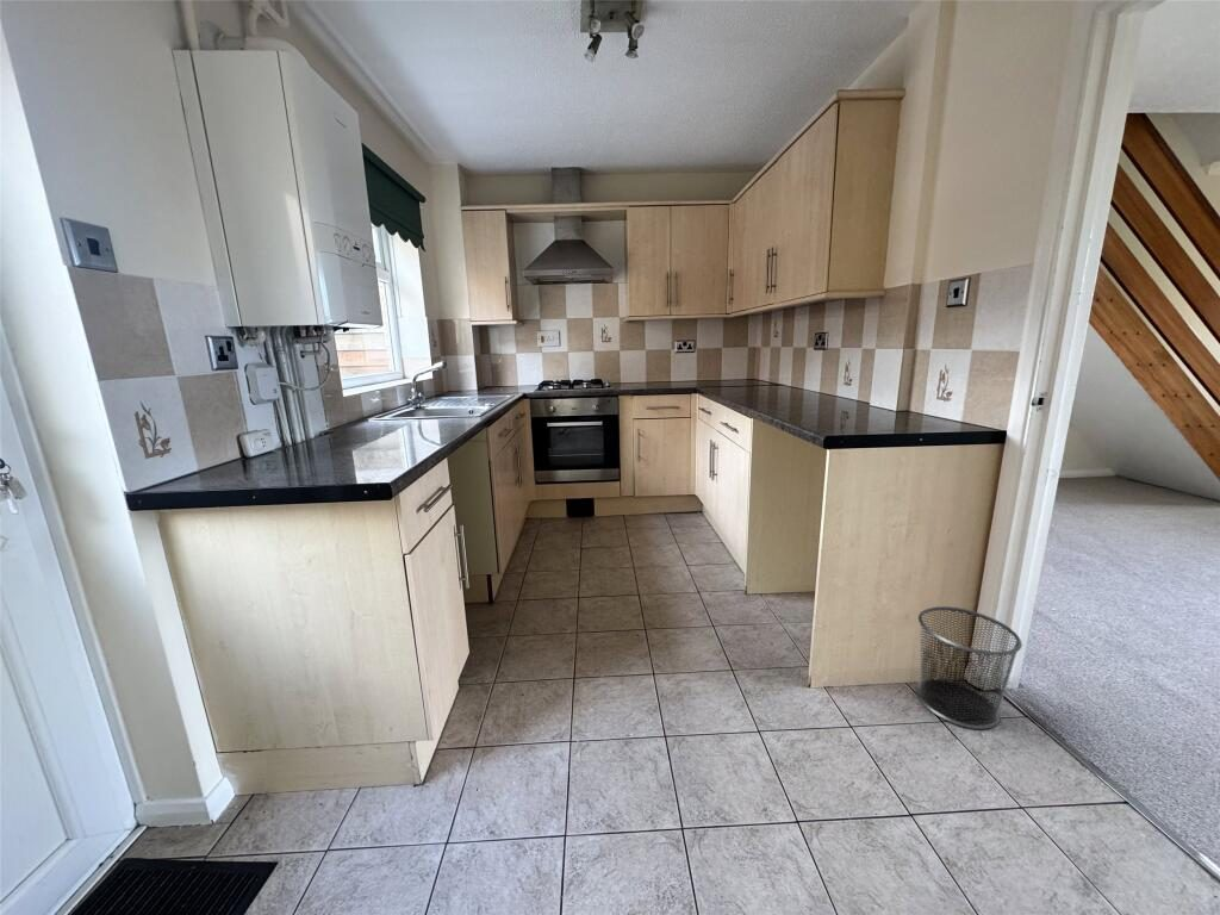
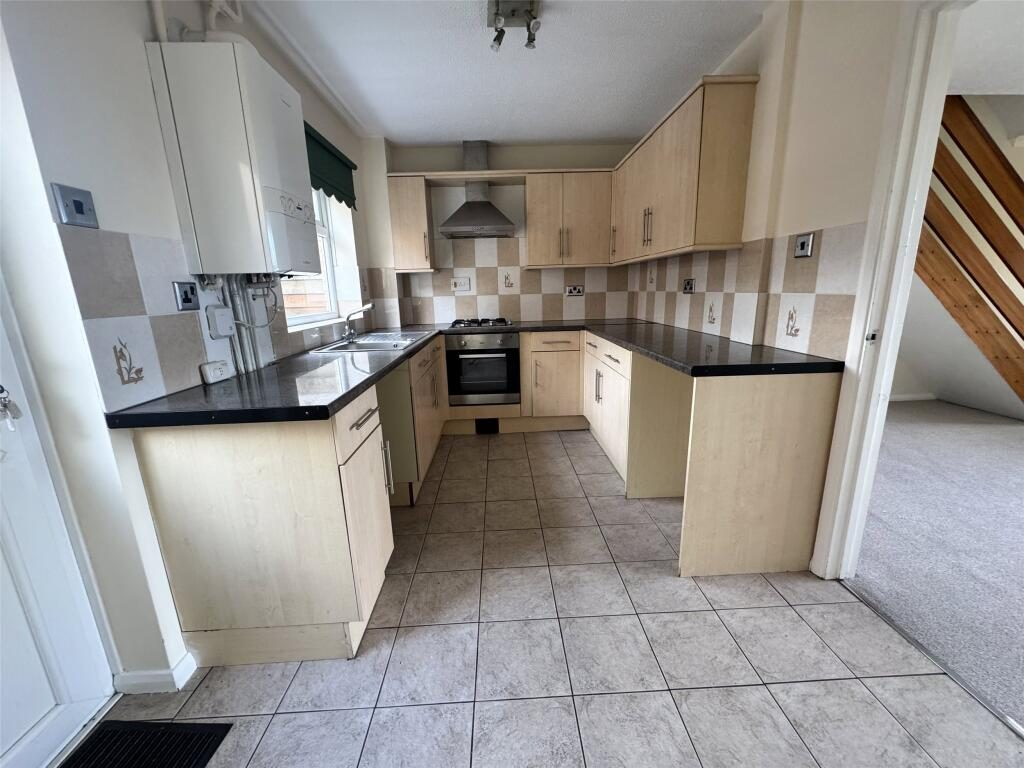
- waste bin [915,605,1023,730]
